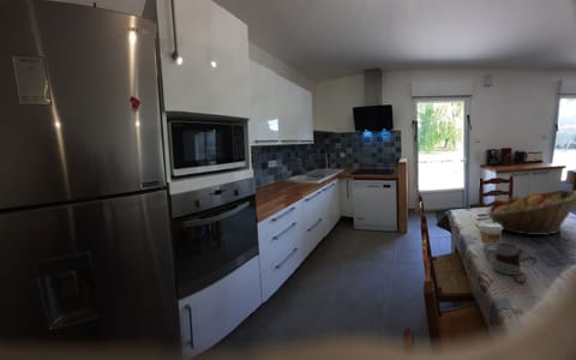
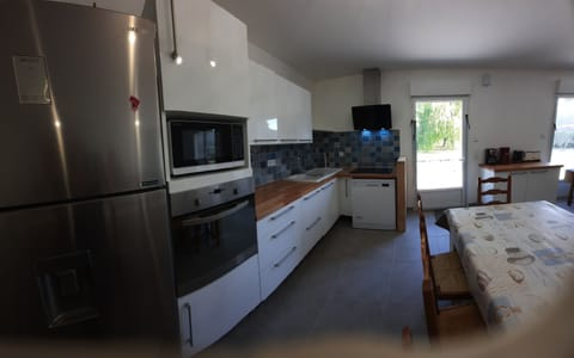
- coffee cup [479,221,503,252]
- mug [484,241,523,276]
- fruit basket [486,188,576,236]
